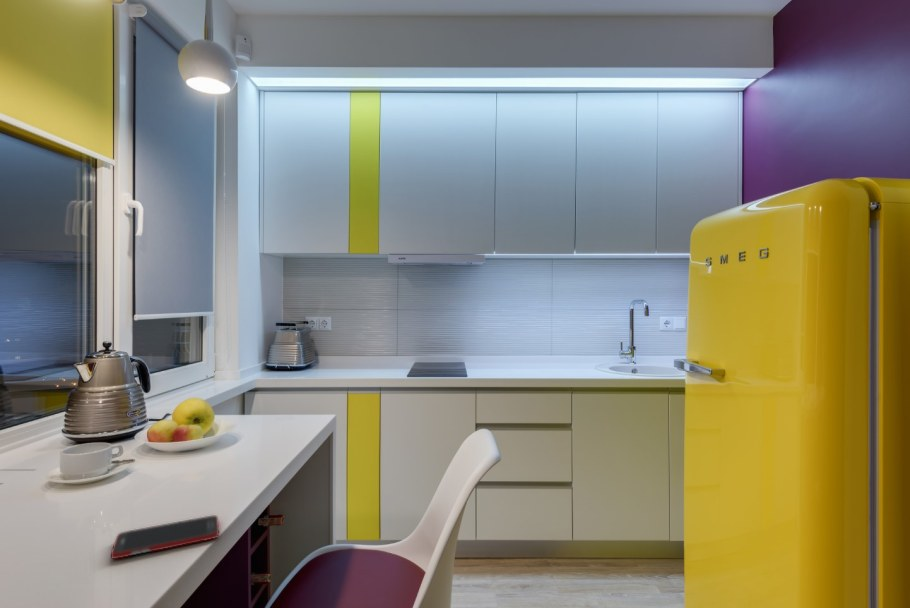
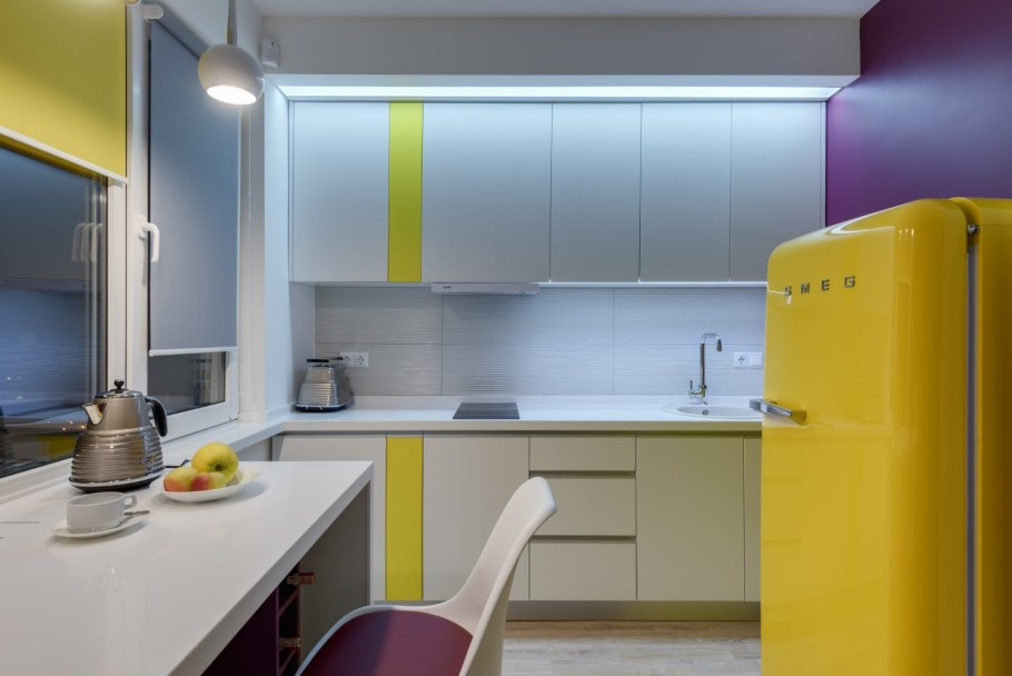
- cell phone [110,514,220,560]
